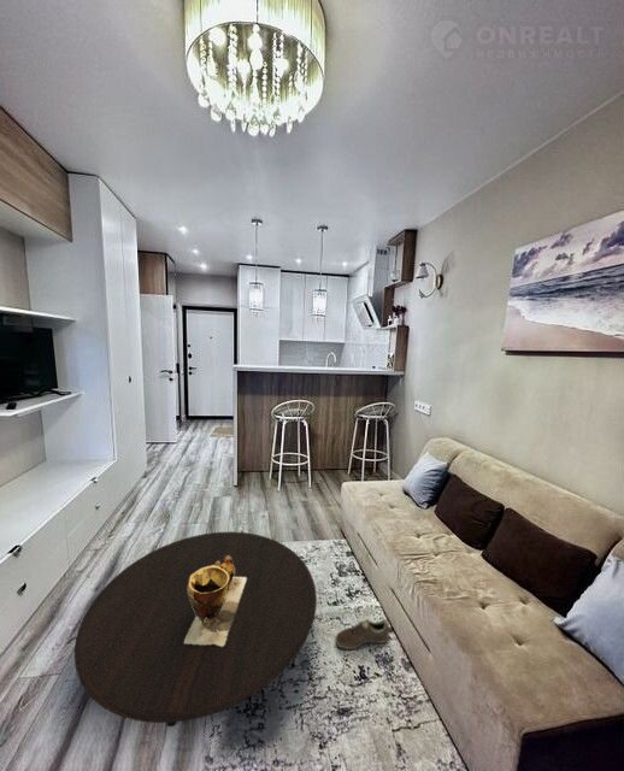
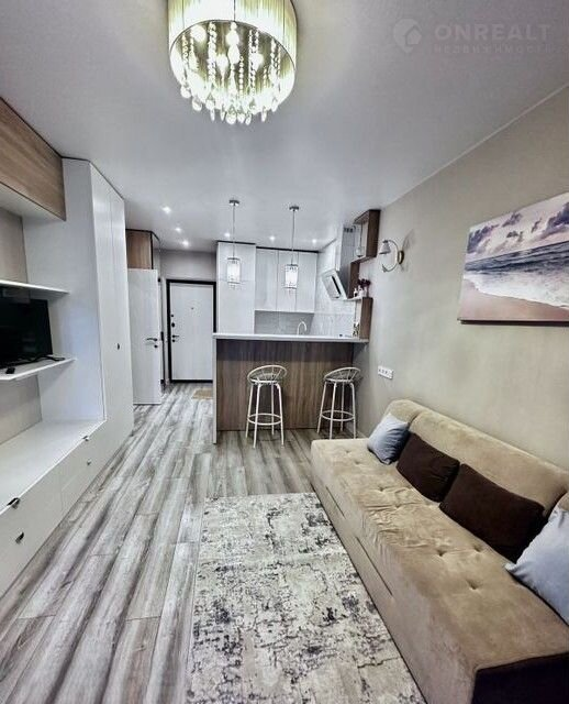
- table [73,531,318,728]
- sneaker [334,617,390,651]
- clay pot [184,555,246,646]
